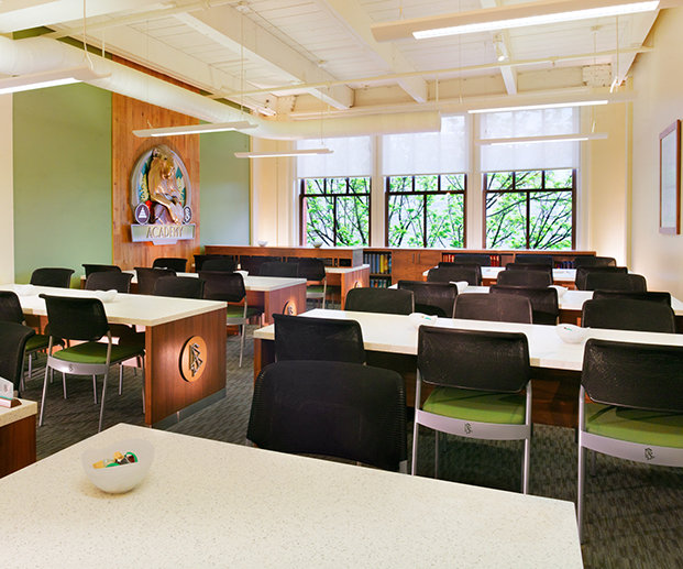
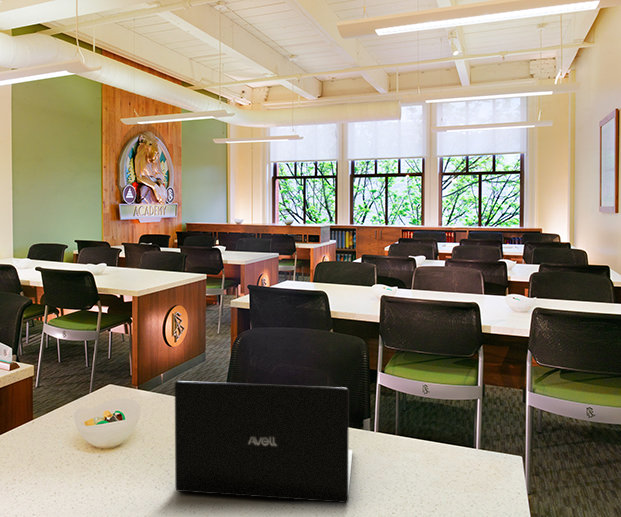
+ laptop [174,380,354,504]
